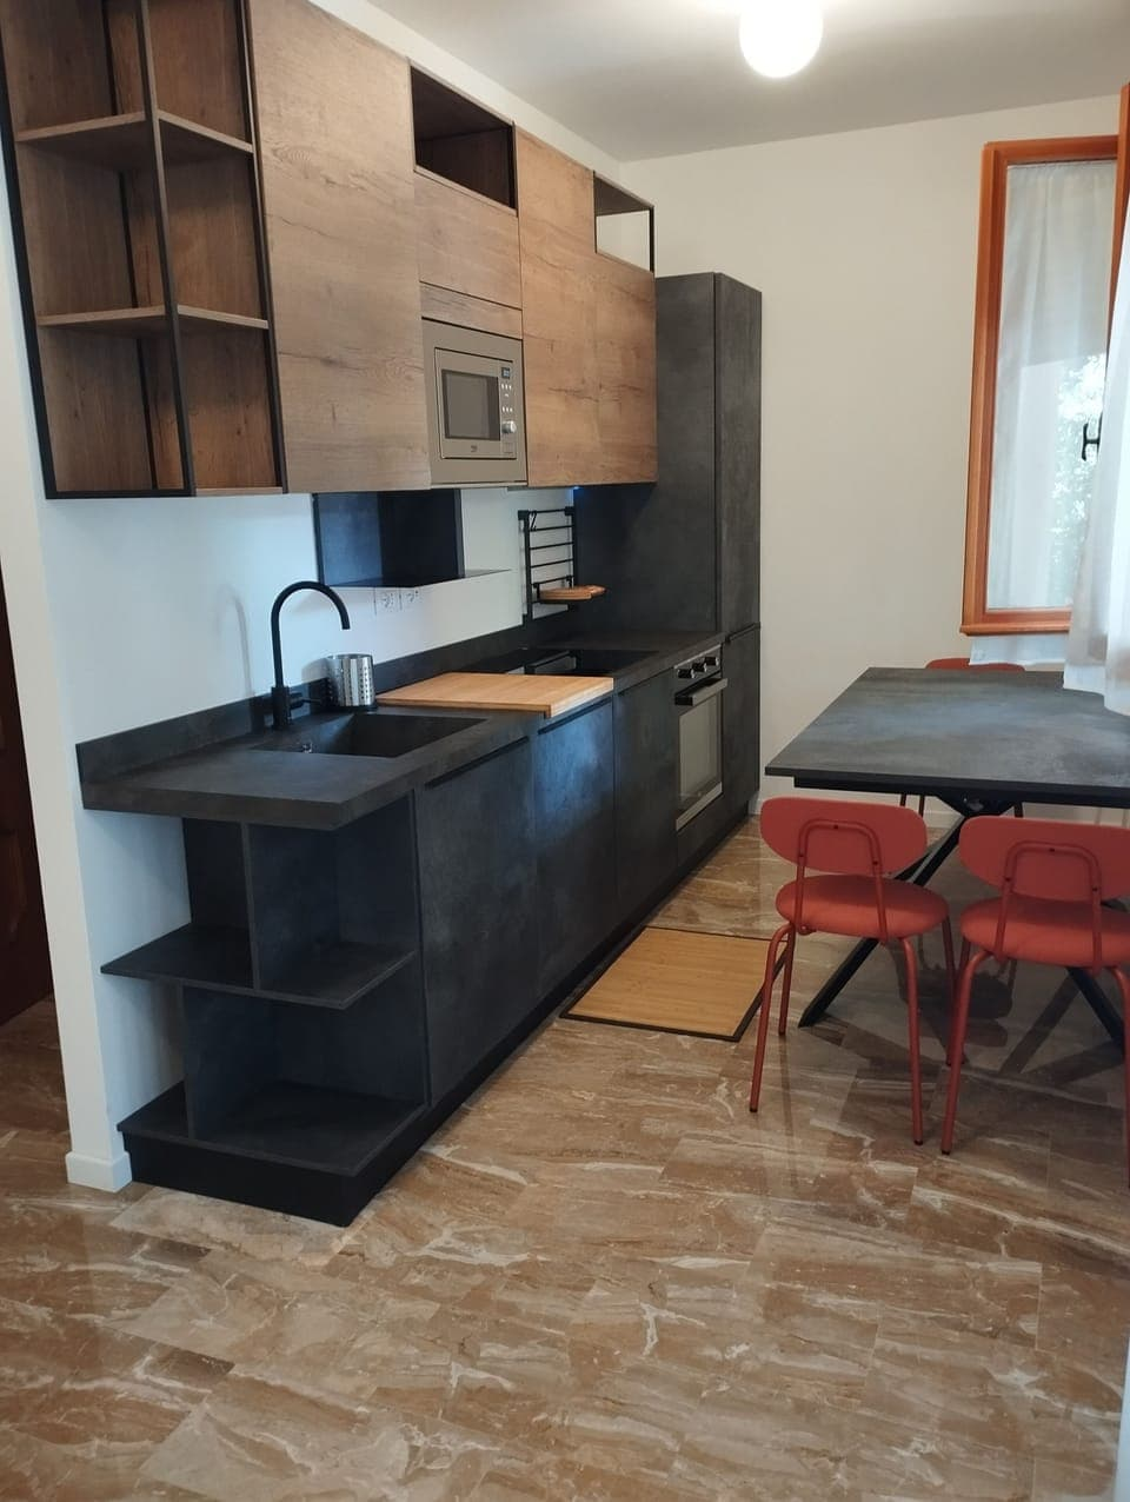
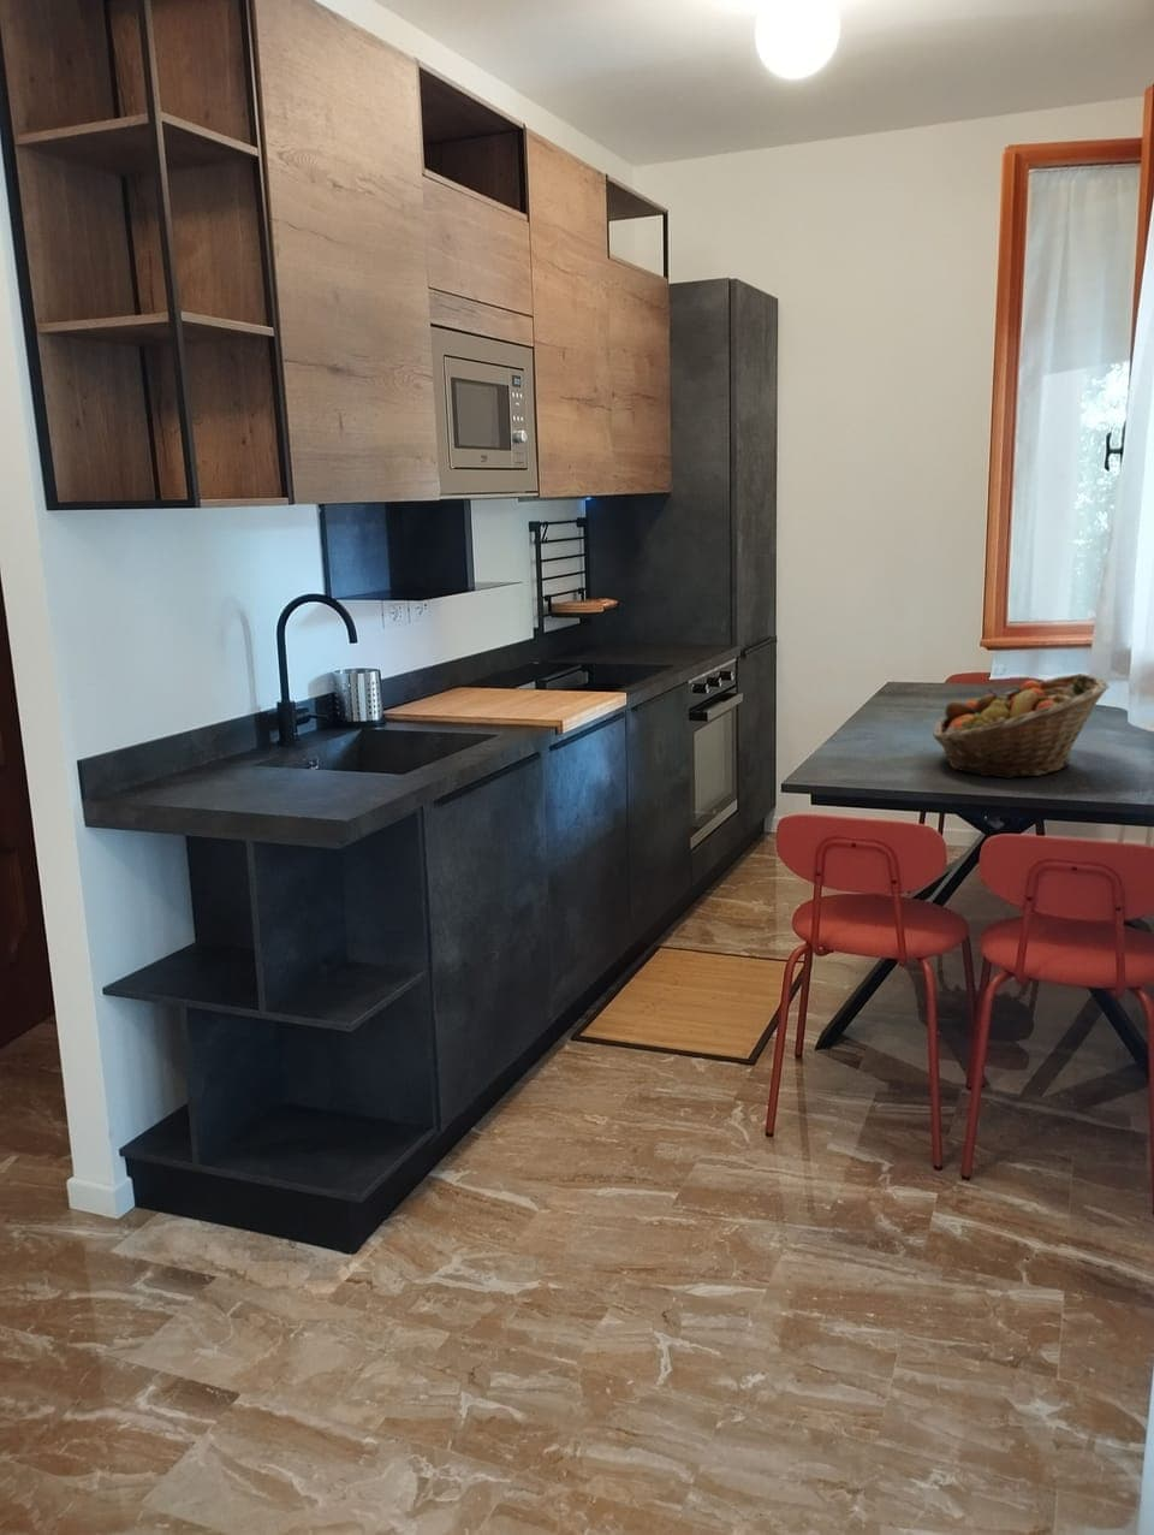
+ fruit basket [932,673,1109,780]
